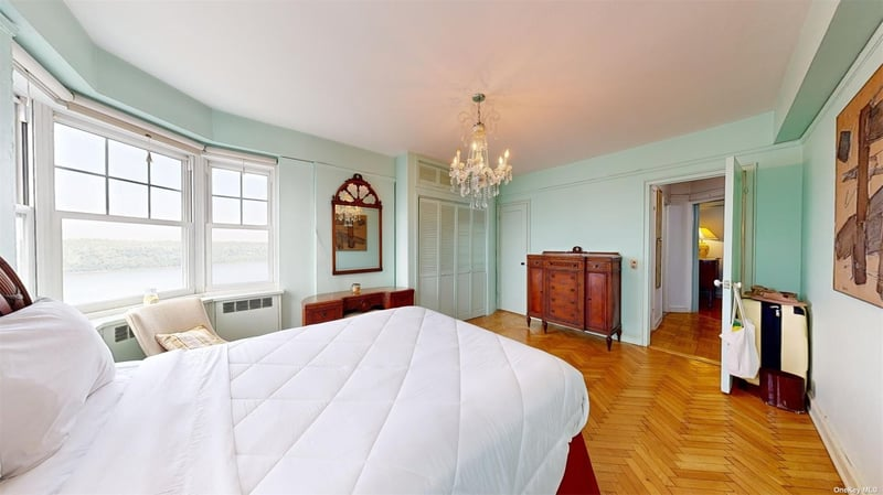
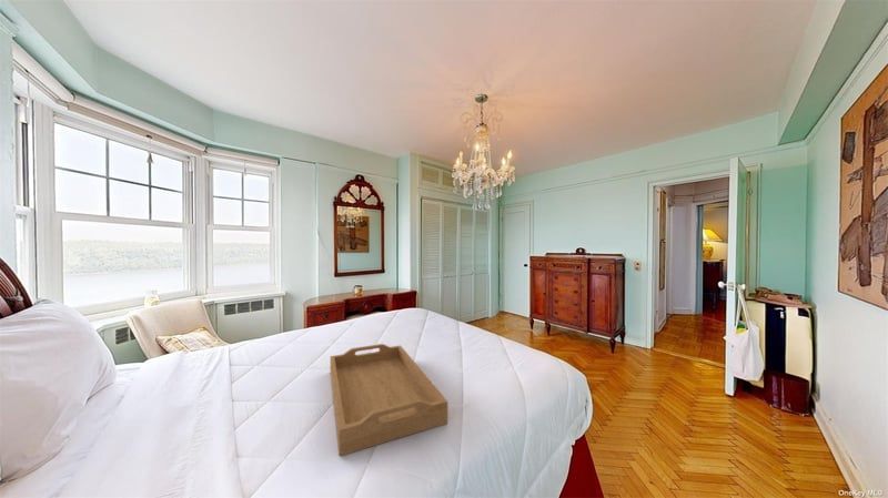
+ serving tray [330,343,448,457]
